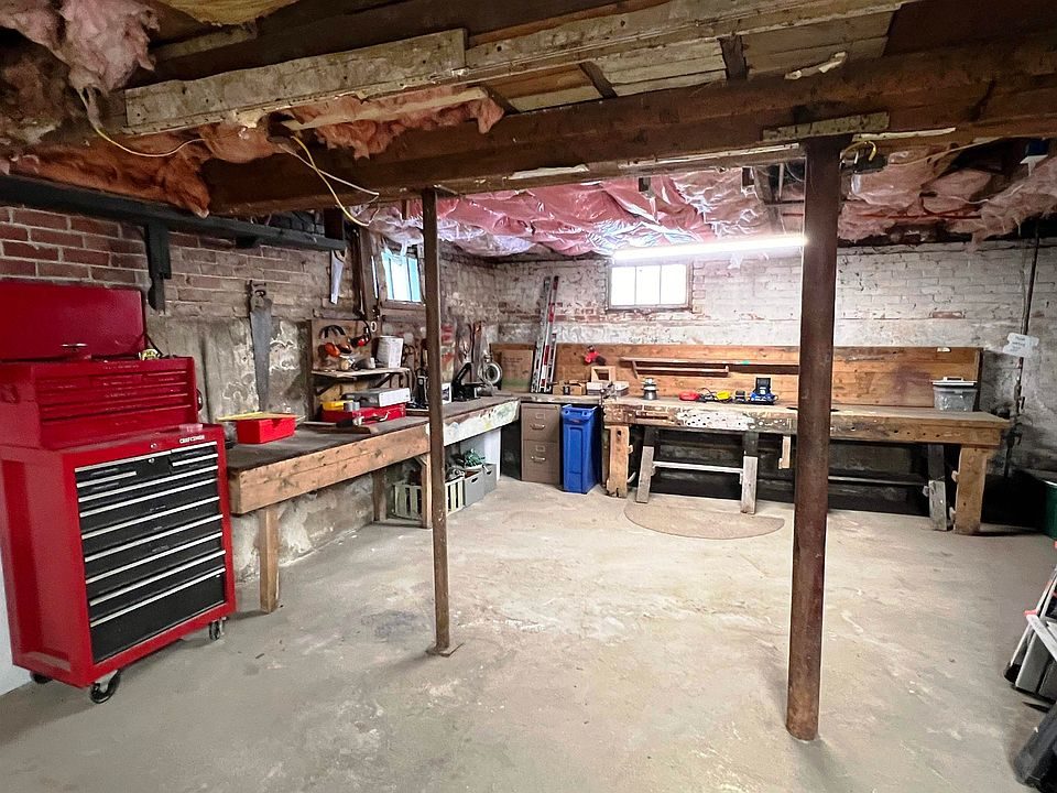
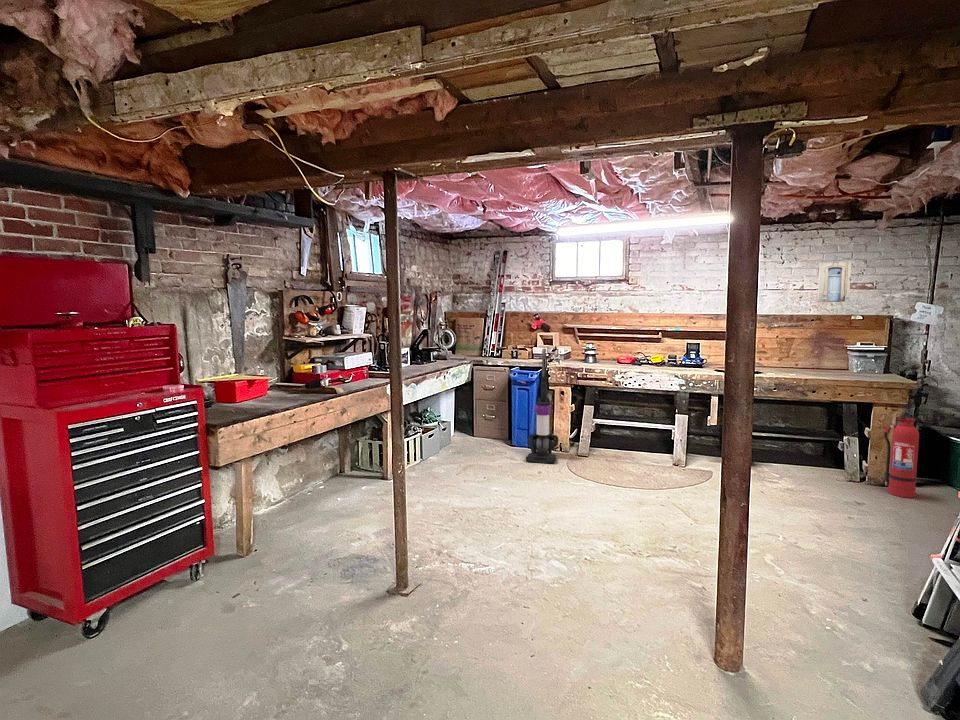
+ fire extinguisher [883,416,920,499]
+ wall art [817,261,852,303]
+ vacuum cleaner [525,348,559,464]
